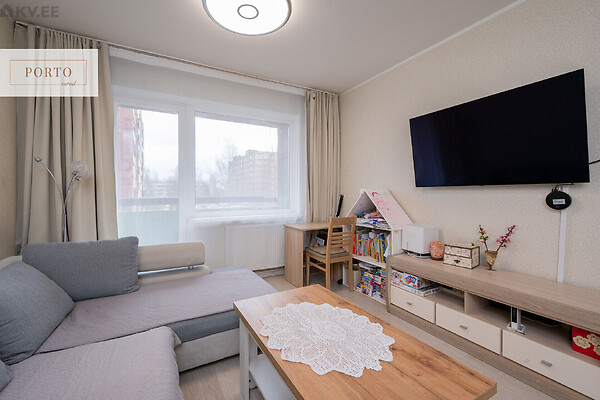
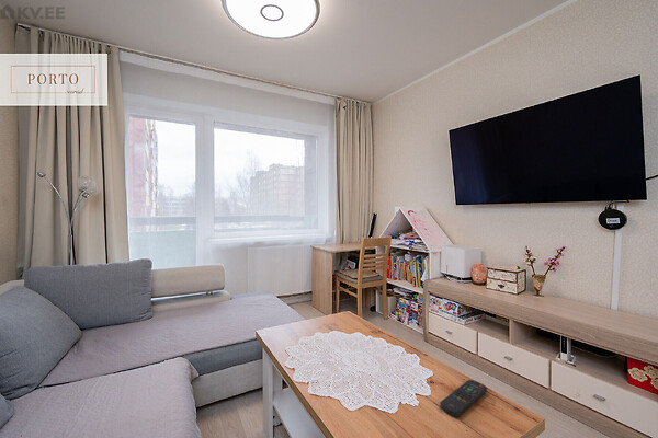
+ remote control [439,379,488,418]
